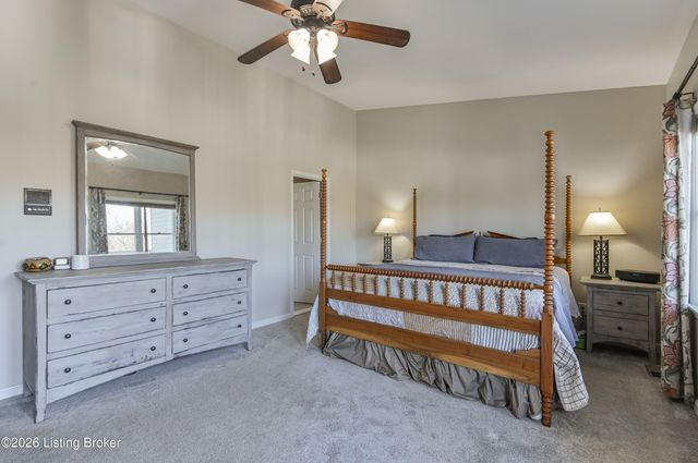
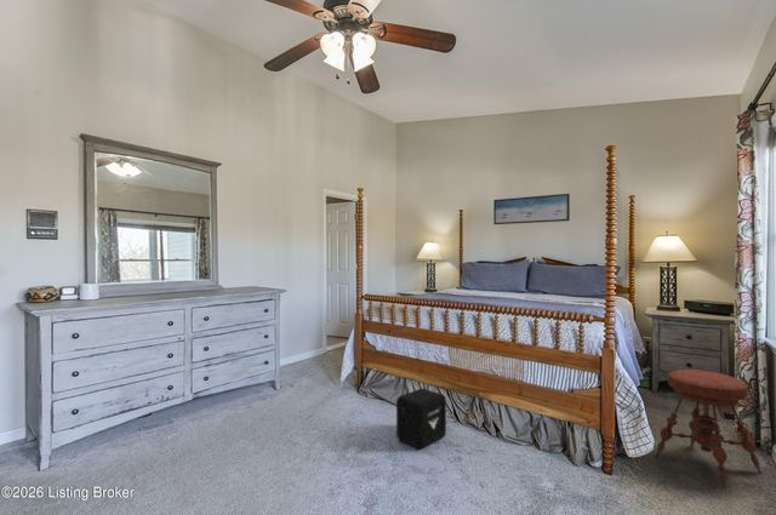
+ wall art [492,193,571,225]
+ stool [654,368,764,490]
+ air purifier [395,387,447,450]
